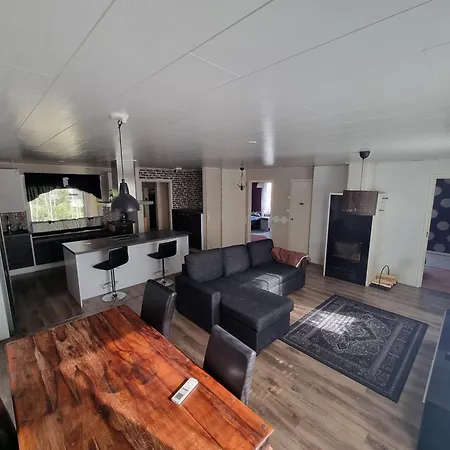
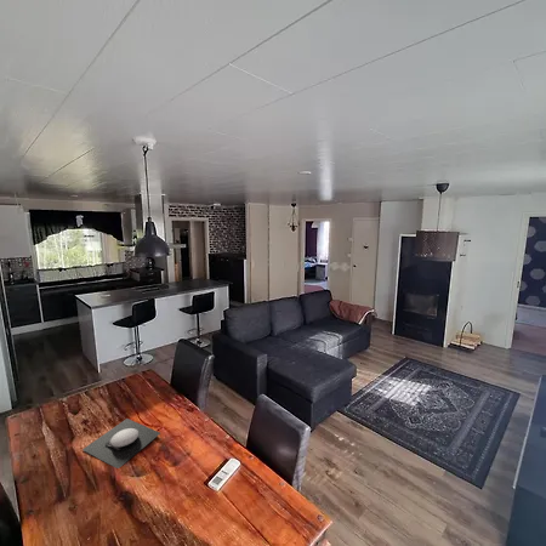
+ plate [81,417,161,470]
